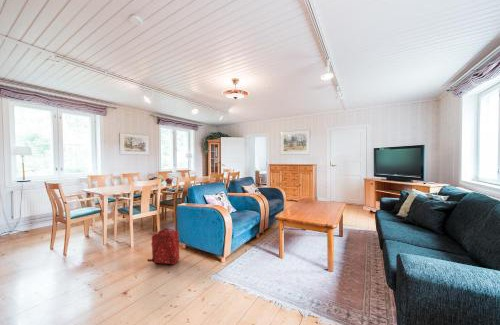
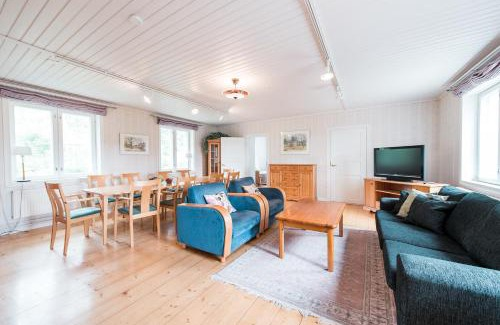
- backpack [146,227,181,266]
